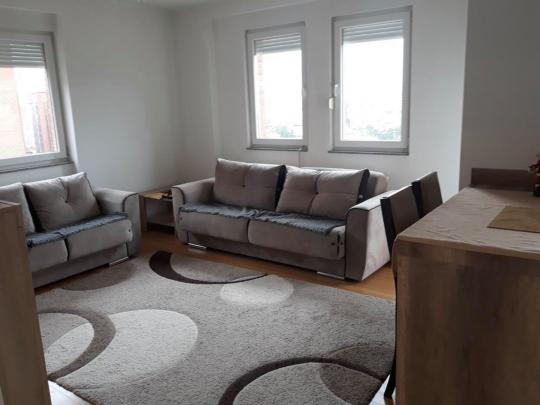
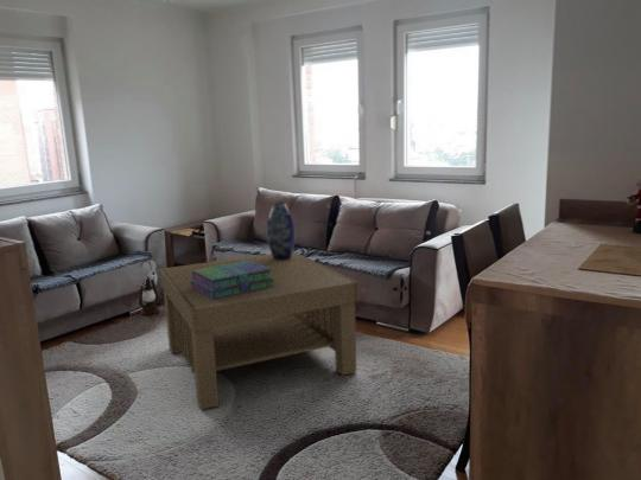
+ lantern [138,260,160,316]
+ vase [266,203,296,261]
+ coffee table [158,250,360,411]
+ stack of books [191,261,274,299]
